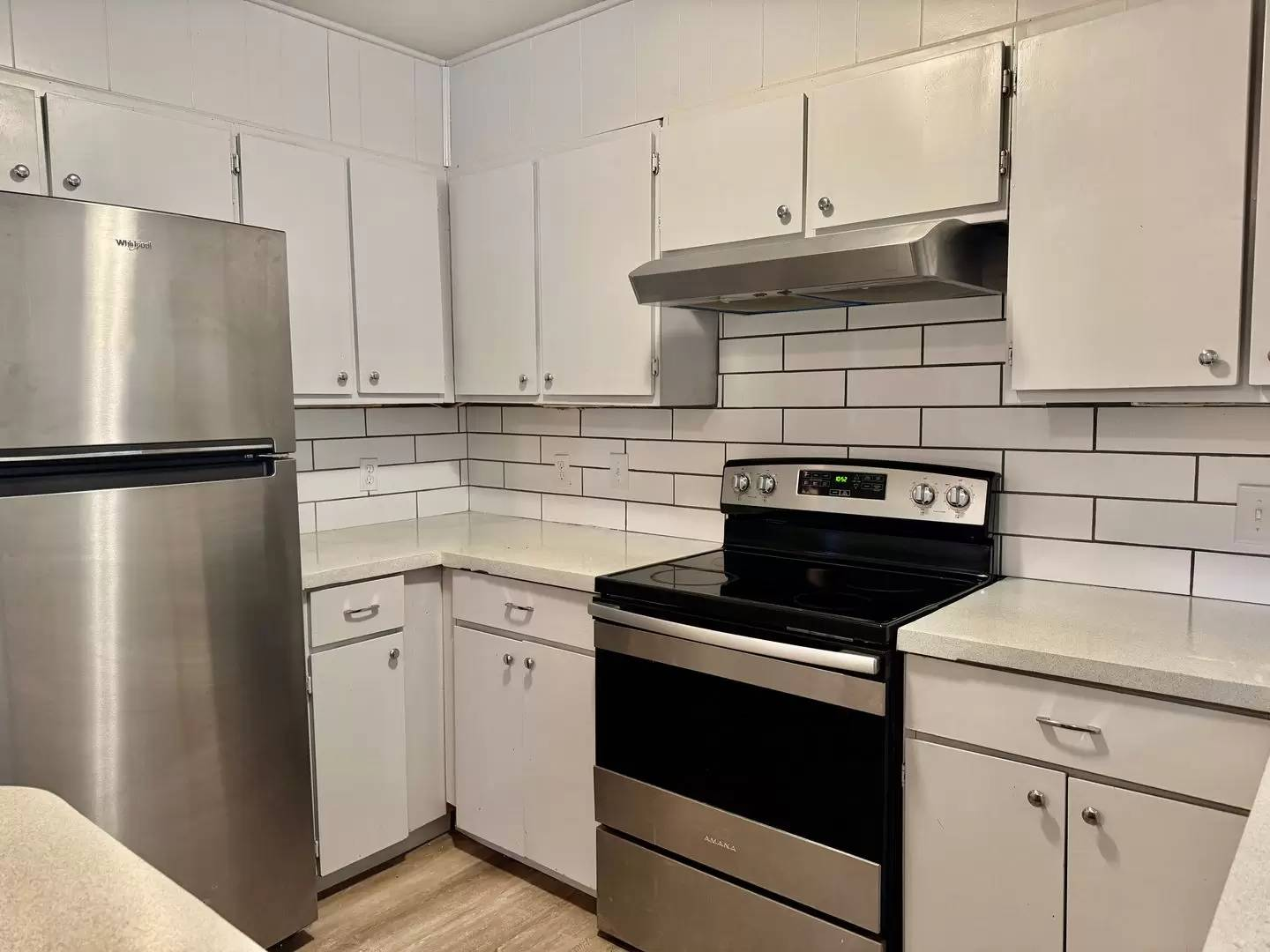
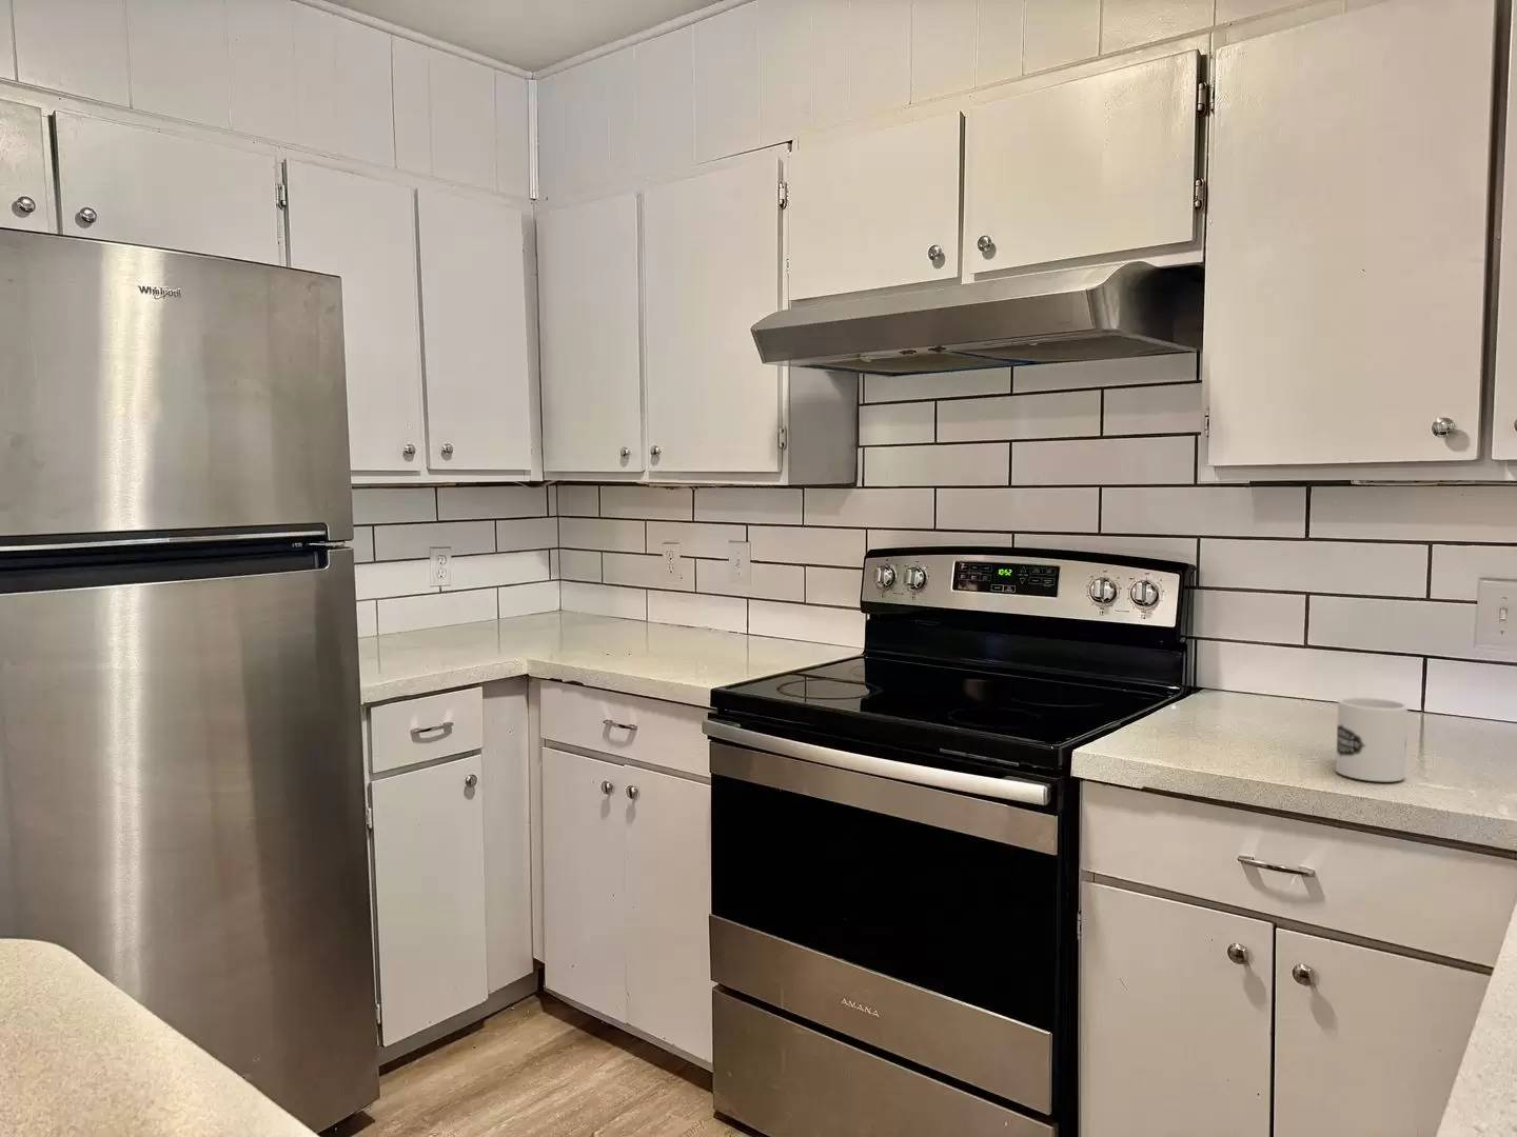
+ mug [1334,696,1408,783]
